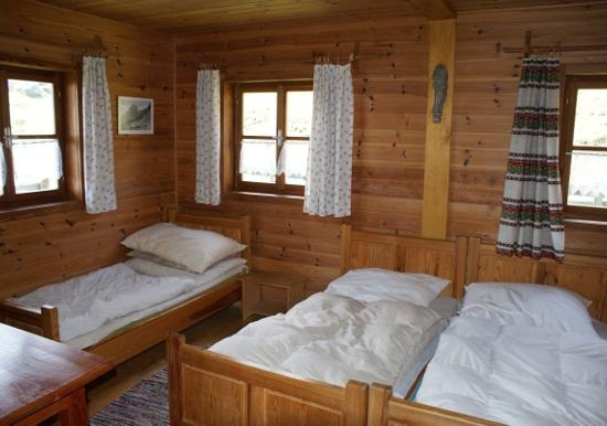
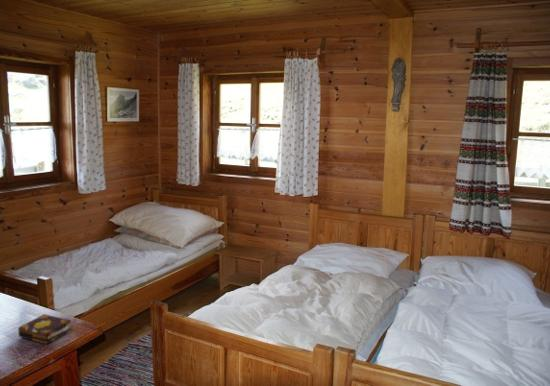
+ book [17,313,72,345]
